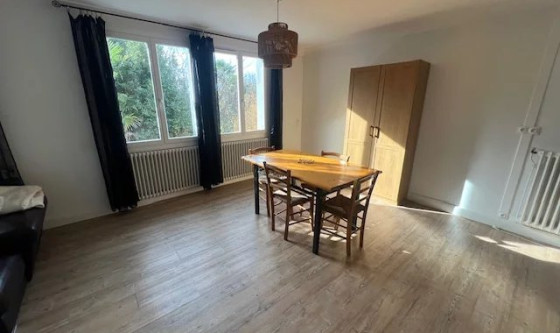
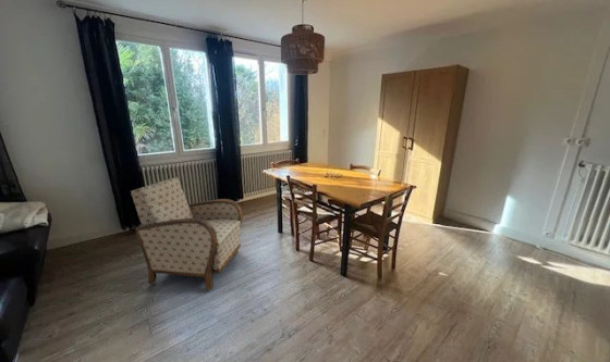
+ armchair [130,176,244,291]
